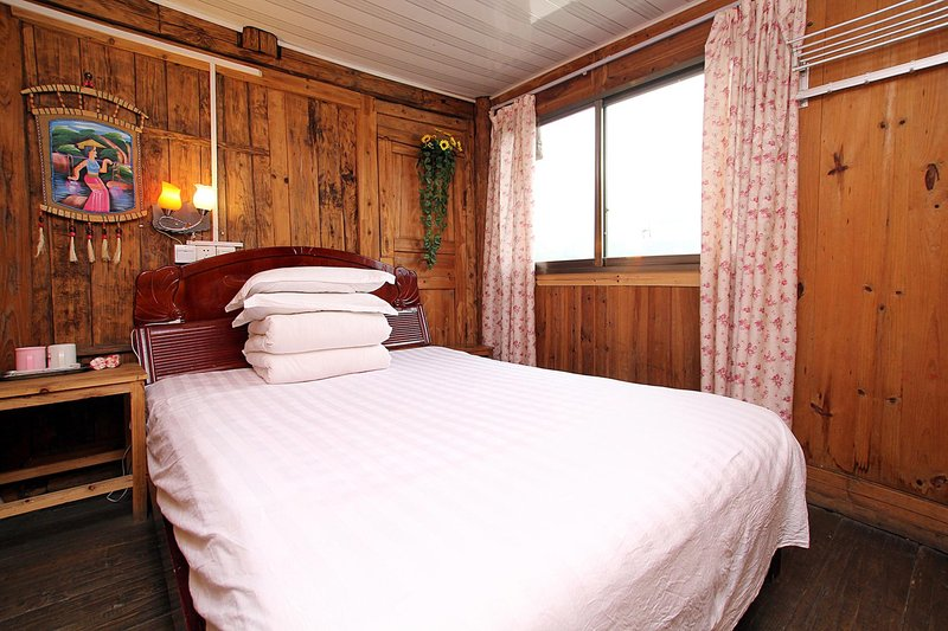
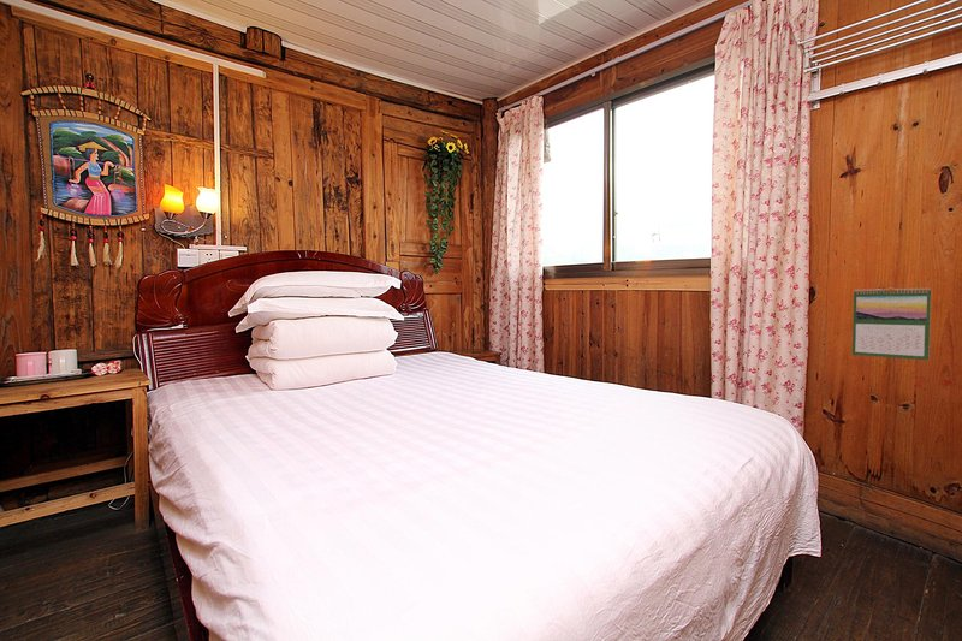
+ calendar [851,286,932,361]
